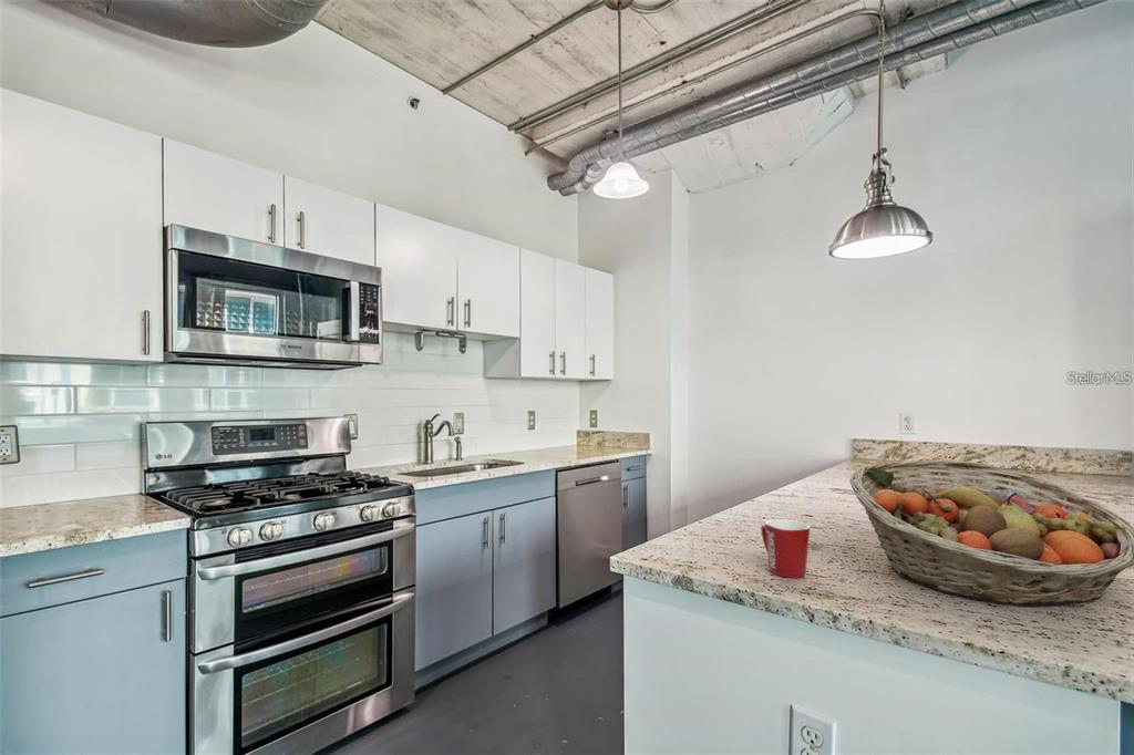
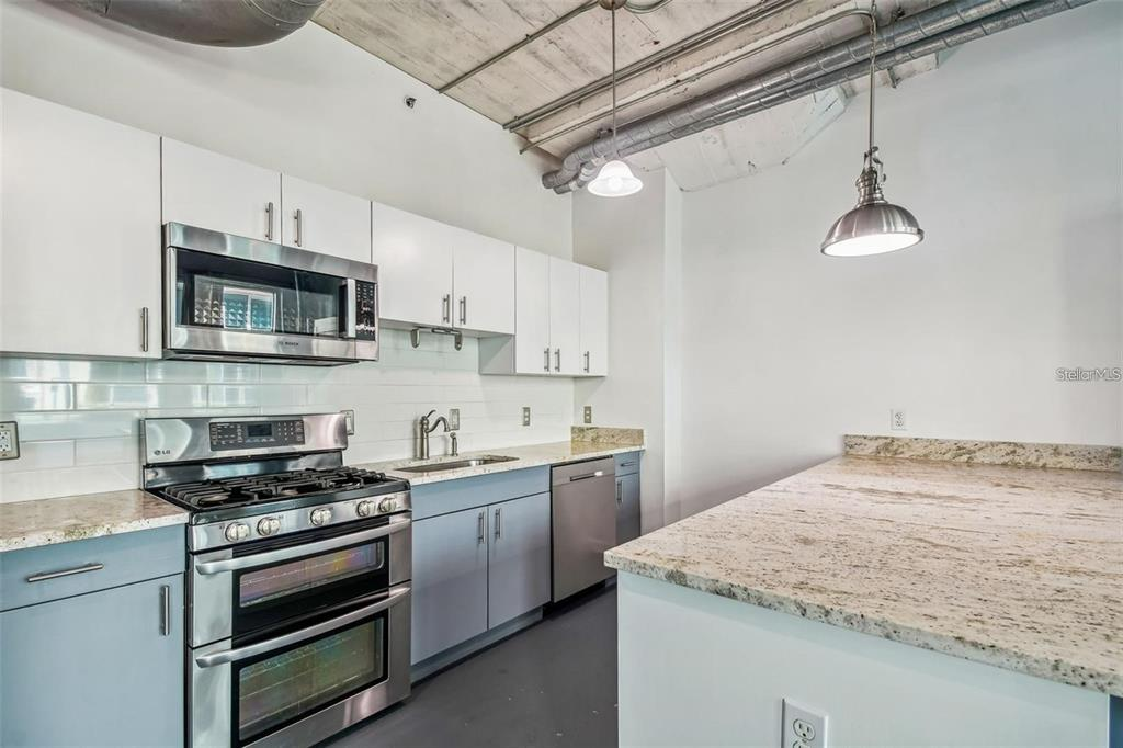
- mug [760,518,811,579]
- fruit basket [848,459,1134,608]
